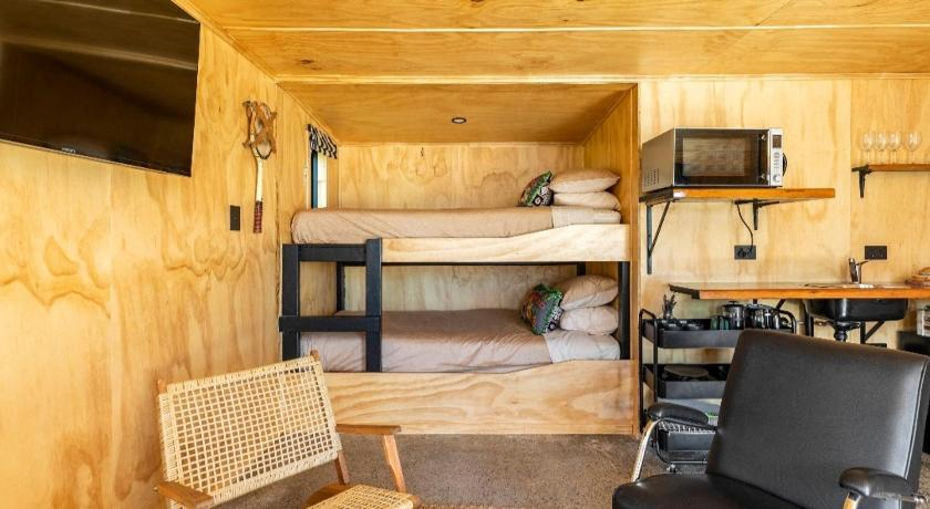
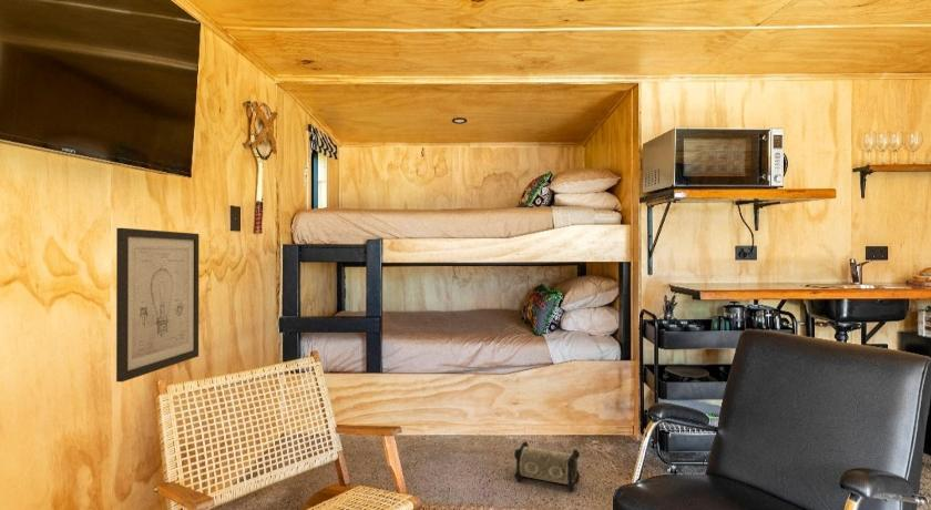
+ speaker [513,440,581,492]
+ wall art [115,227,200,382]
